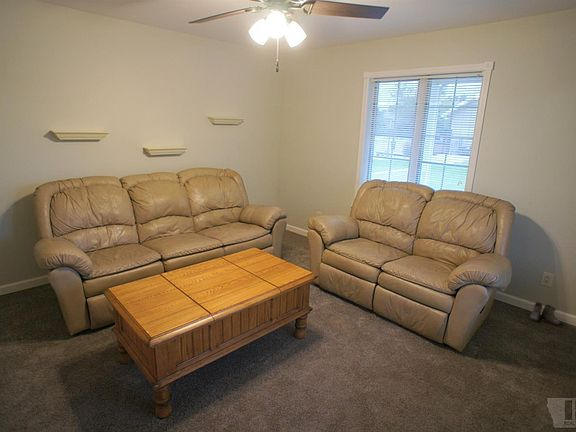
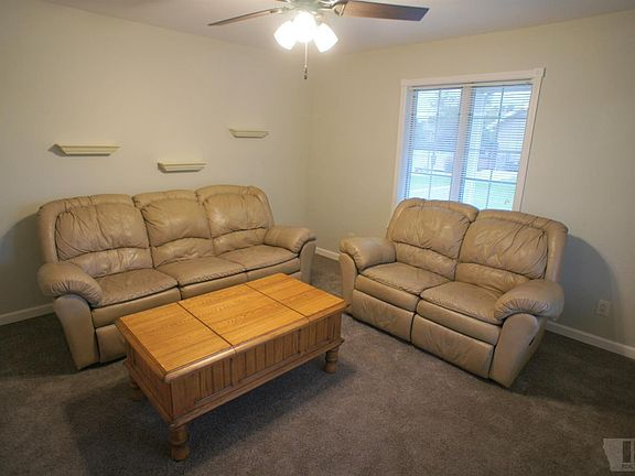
- boots [528,301,561,326]
